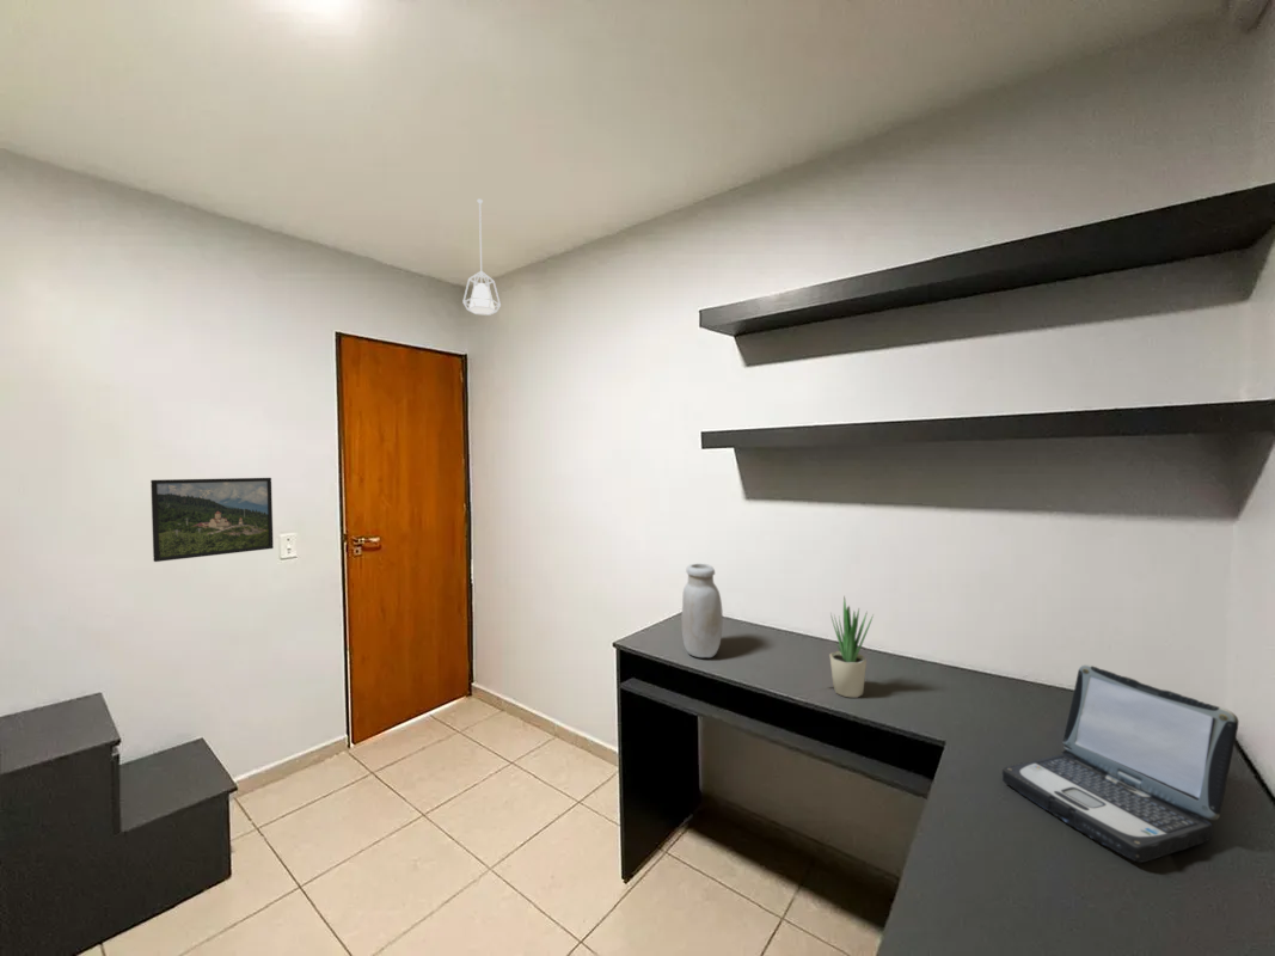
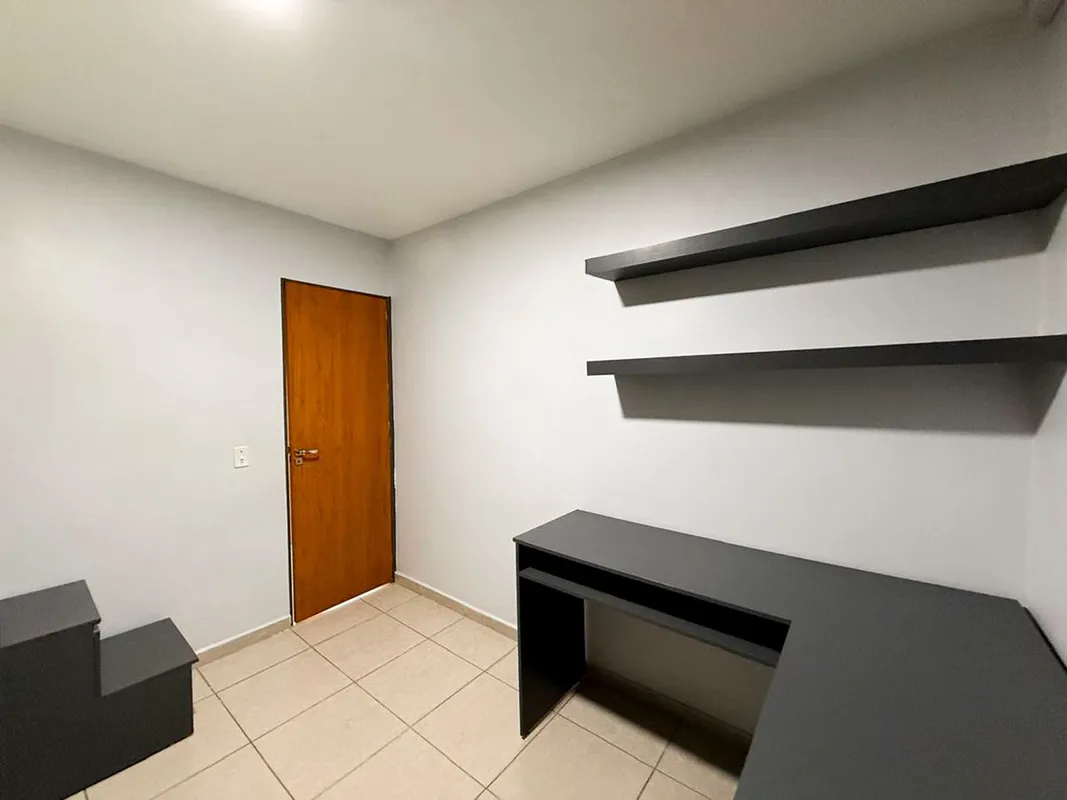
- potted plant [828,594,875,699]
- pendant lamp [461,198,502,317]
- laptop [1001,663,1240,864]
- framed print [149,477,275,563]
- jar [680,563,724,658]
